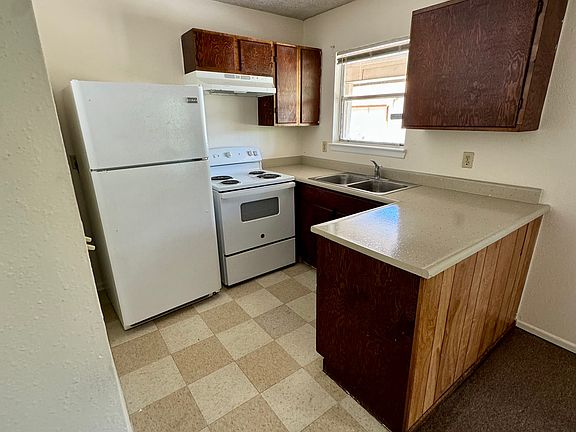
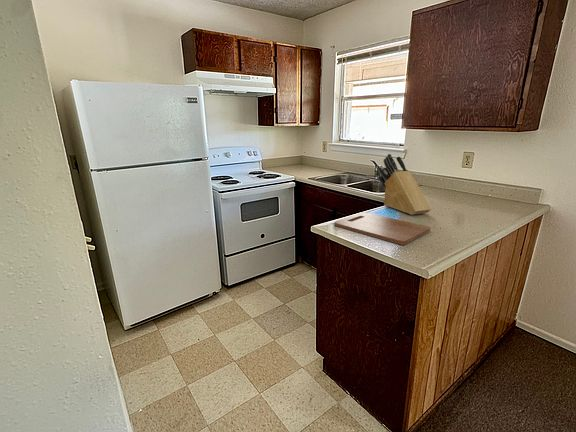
+ cutting board [333,211,431,246]
+ knife block [377,153,432,216]
